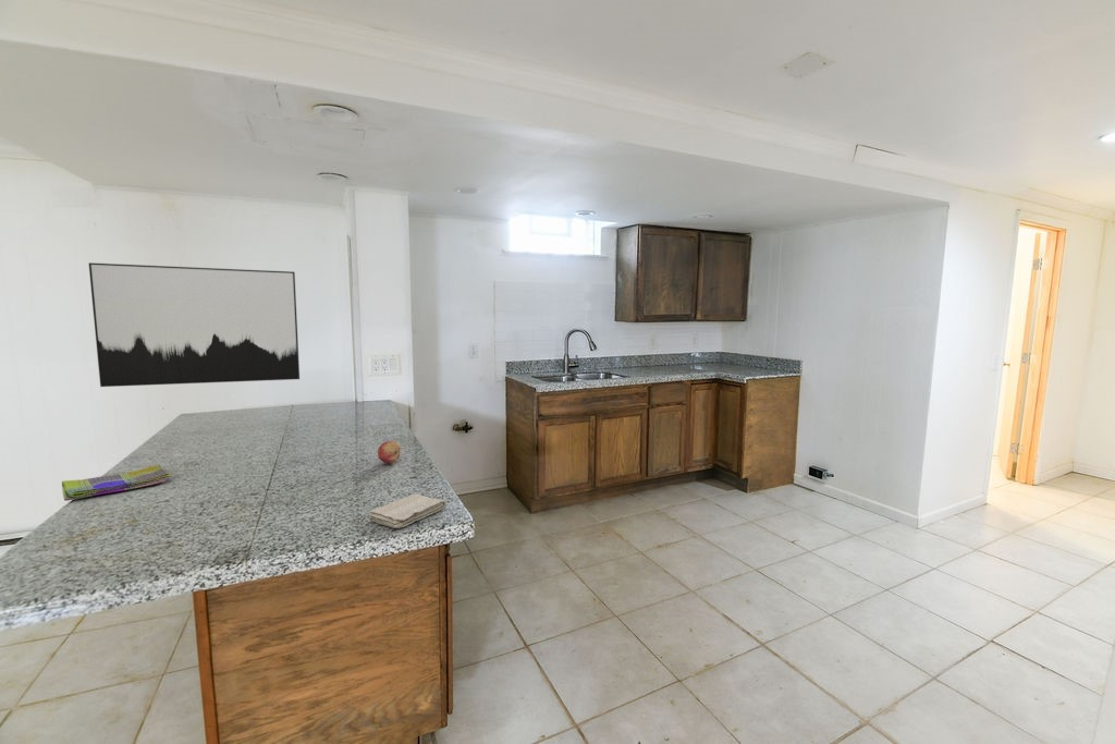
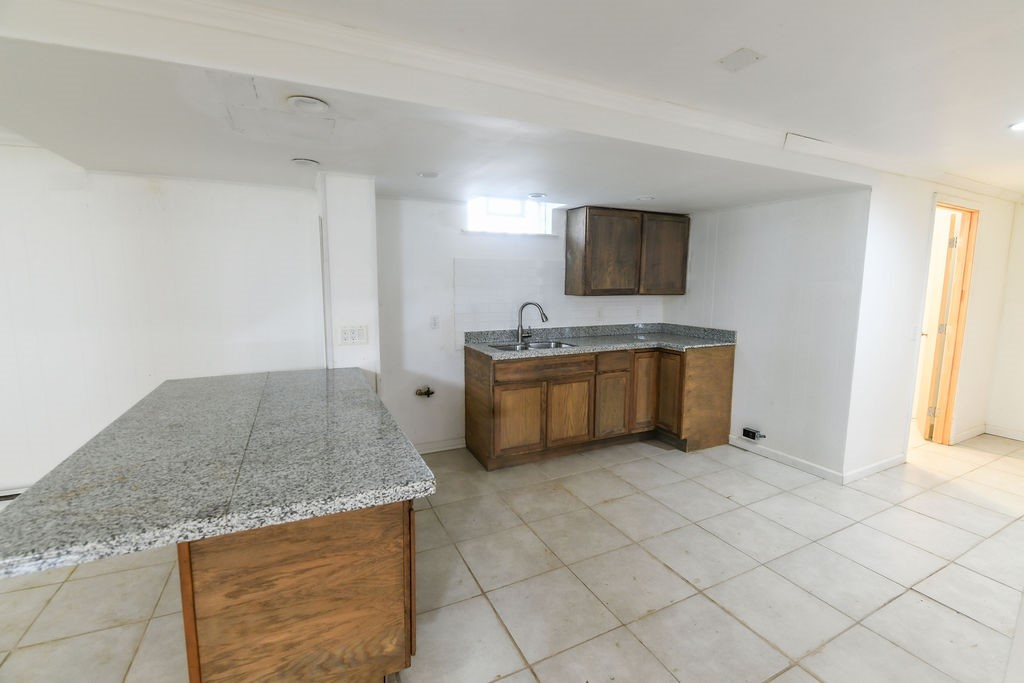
- wall art [87,261,301,388]
- dish towel [61,464,172,502]
- fruit [377,440,402,464]
- washcloth [368,493,446,529]
